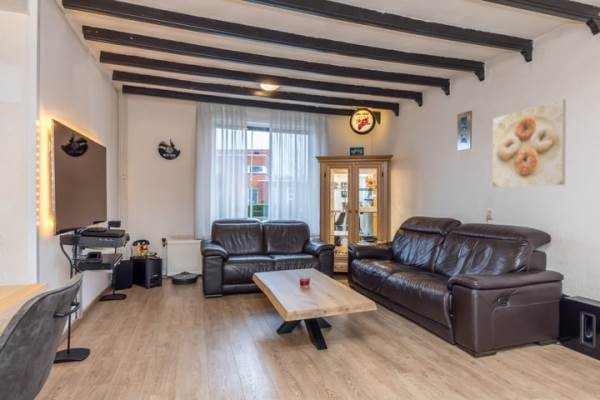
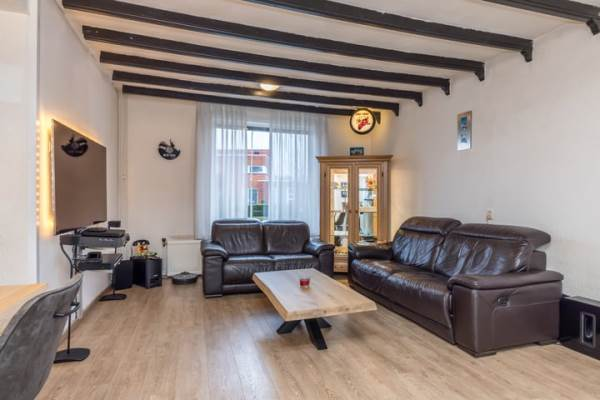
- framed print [491,98,567,189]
